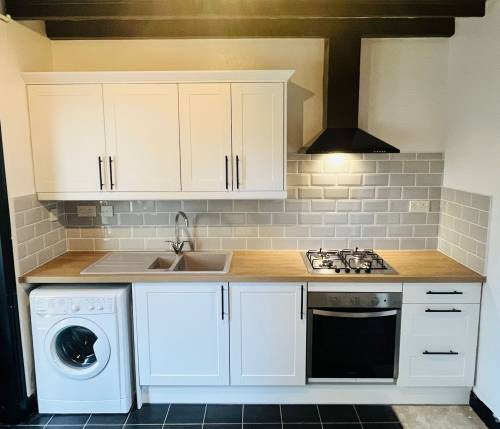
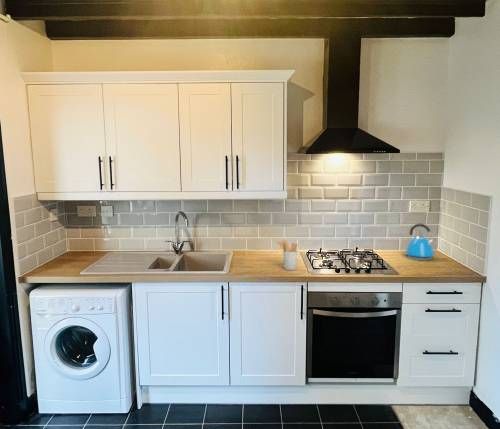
+ utensil holder [276,240,299,271]
+ kettle [402,223,437,261]
